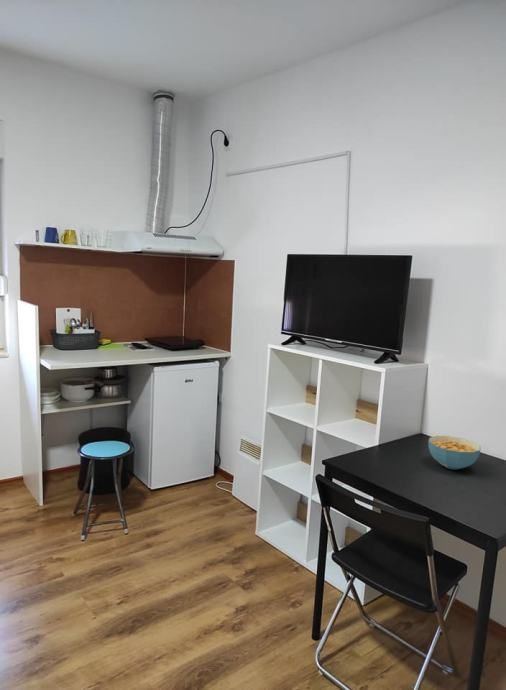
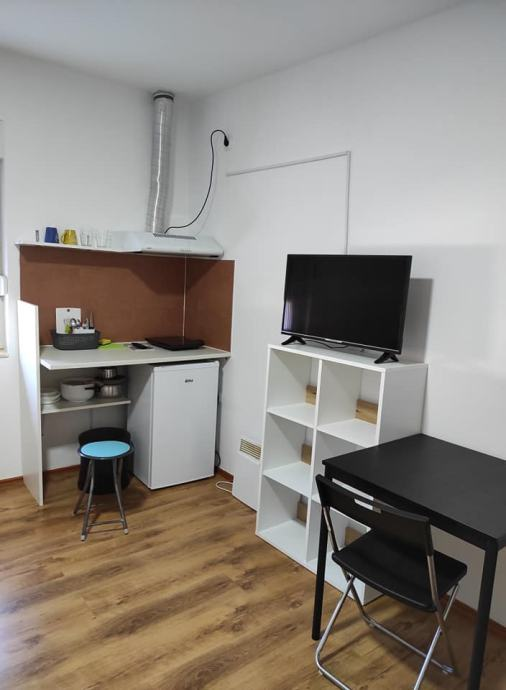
- cereal bowl [427,435,481,471]
